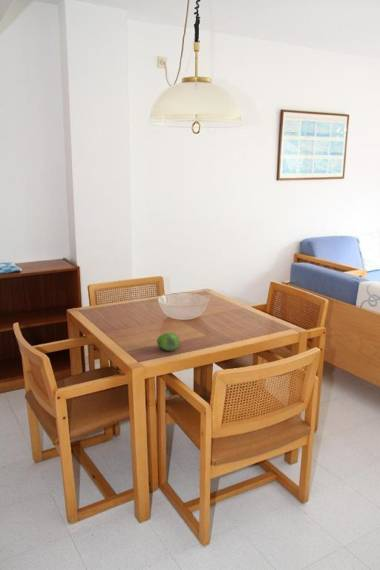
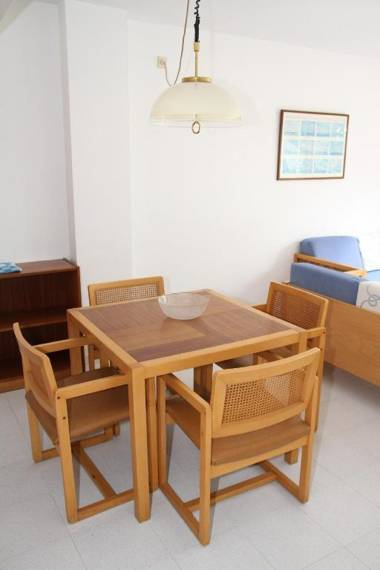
- fruit [156,332,180,352]
